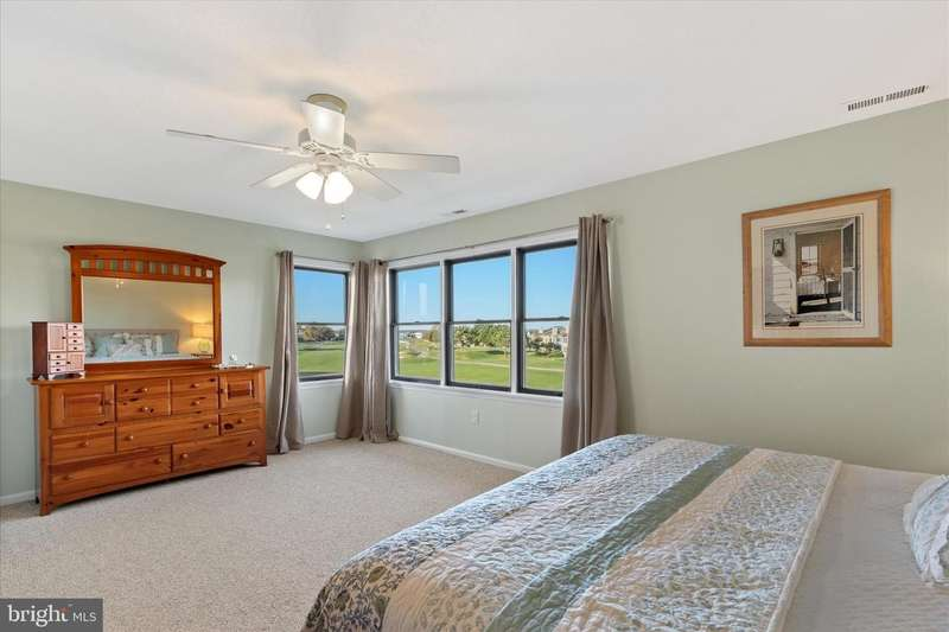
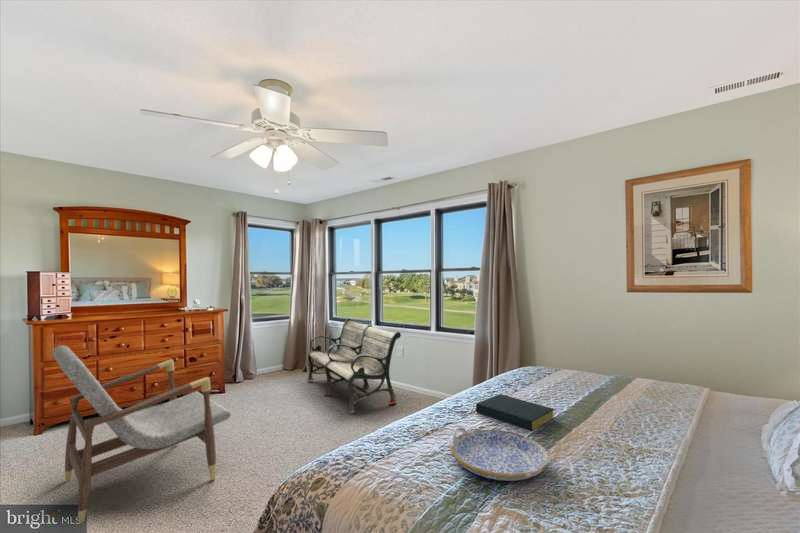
+ hardback book [475,393,555,432]
+ serving tray [450,426,552,482]
+ bench [306,318,402,415]
+ armchair [51,344,232,524]
